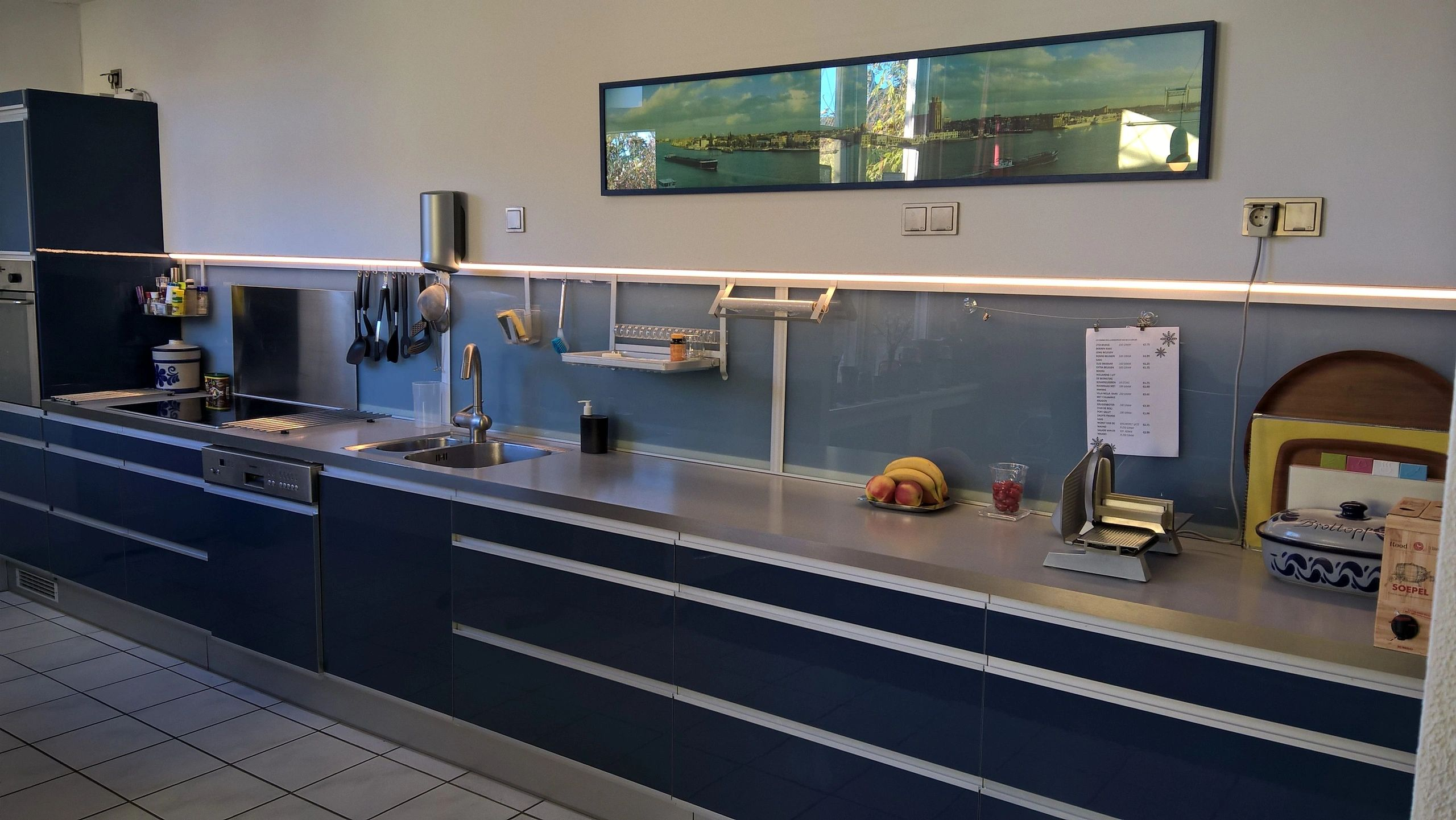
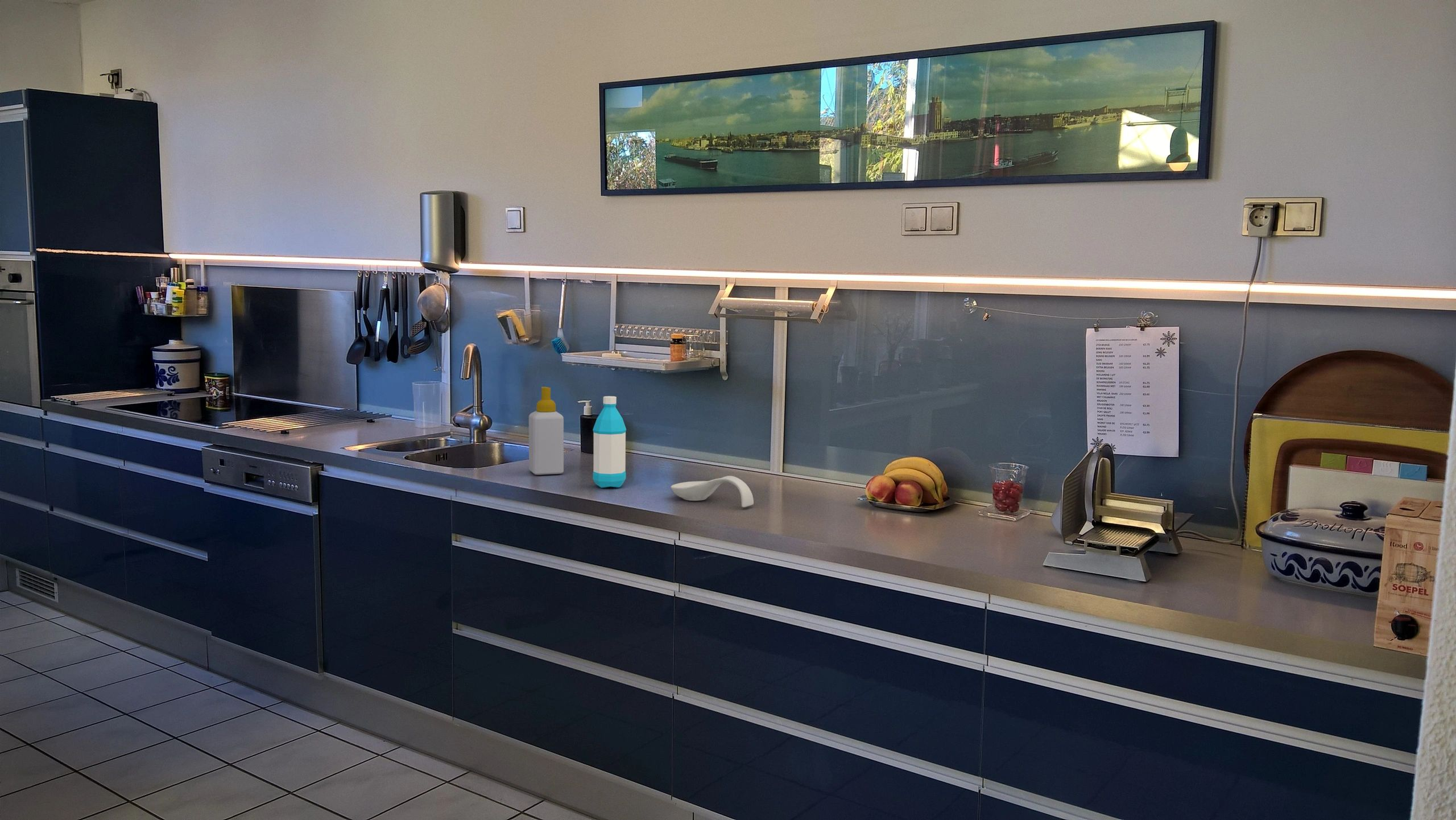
+ soap bottle [528,386,564,475]
+ water bottle [592,395,627,488]
+ spoon rest [671,475,754,508]
